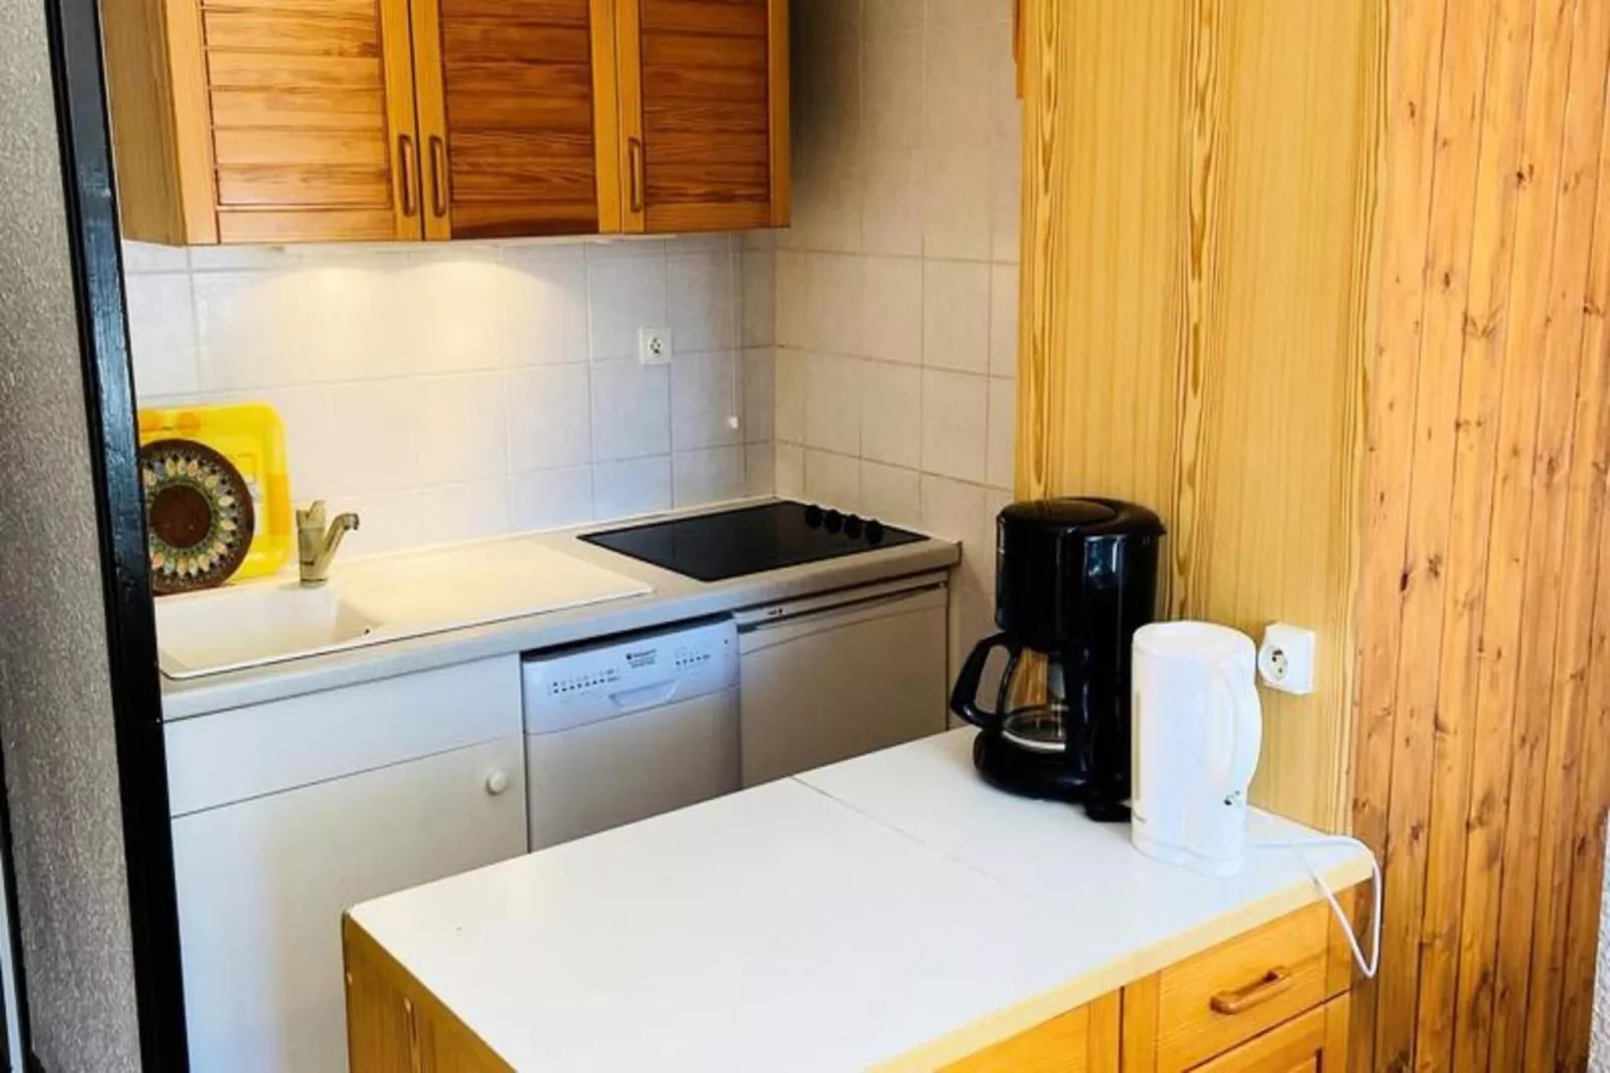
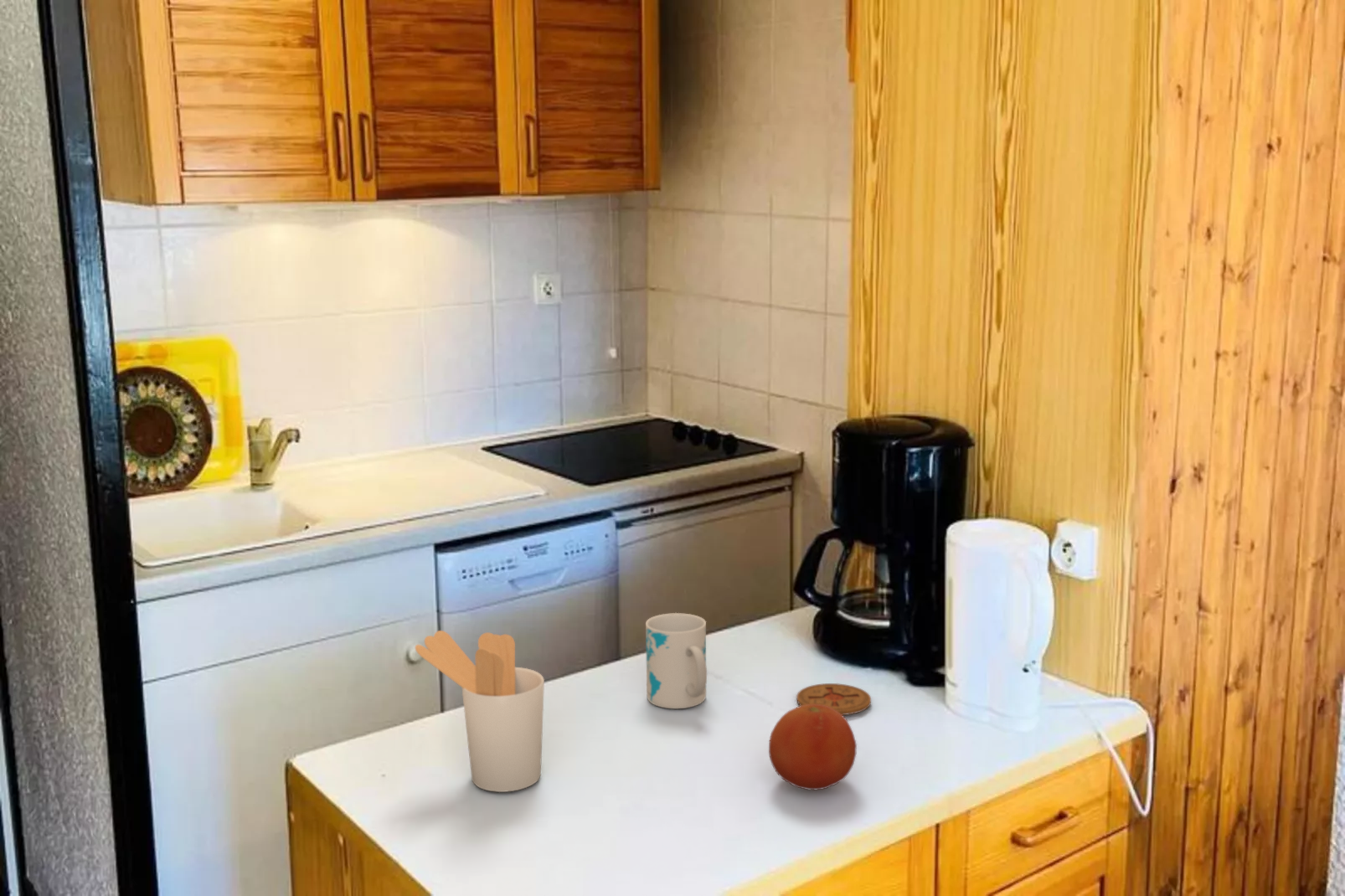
+ coaster [796,682,872,716]
+ mug [645,612,708,709]
+ fruit [768,704,858,790]
+ utensil holder [415,630,545,793]
